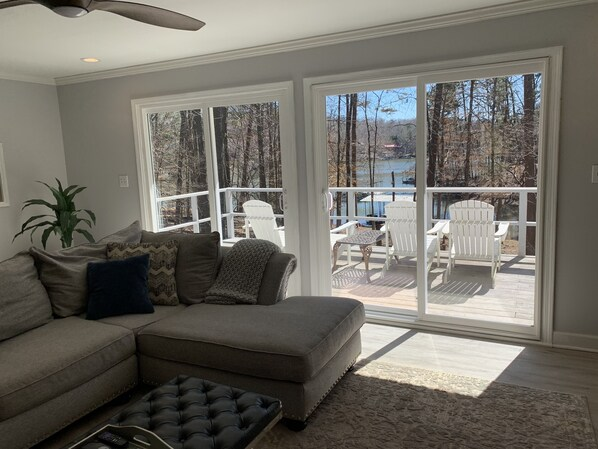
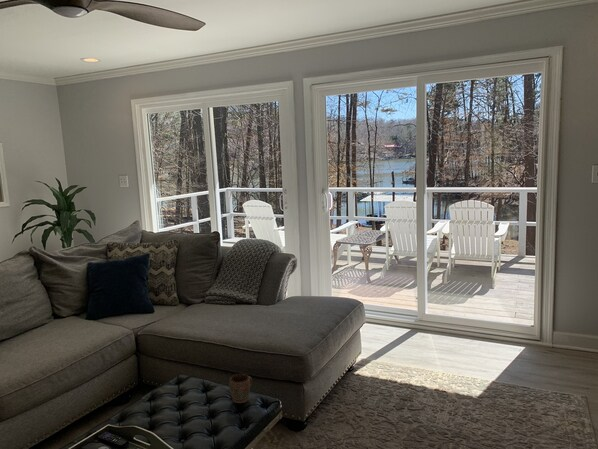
+ mug [228,373,253,404]
